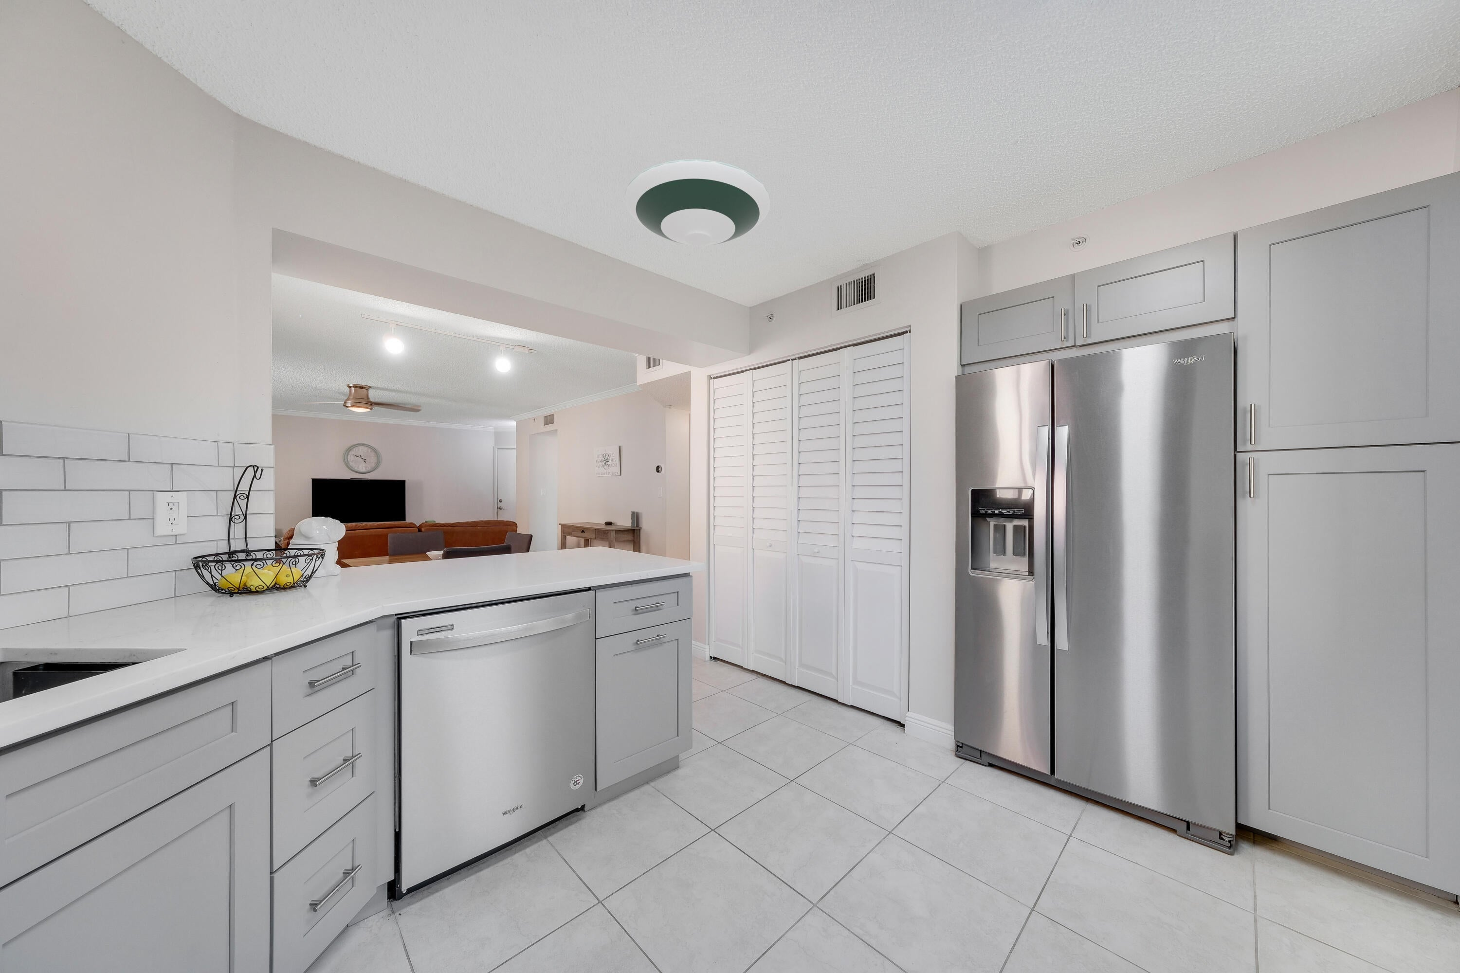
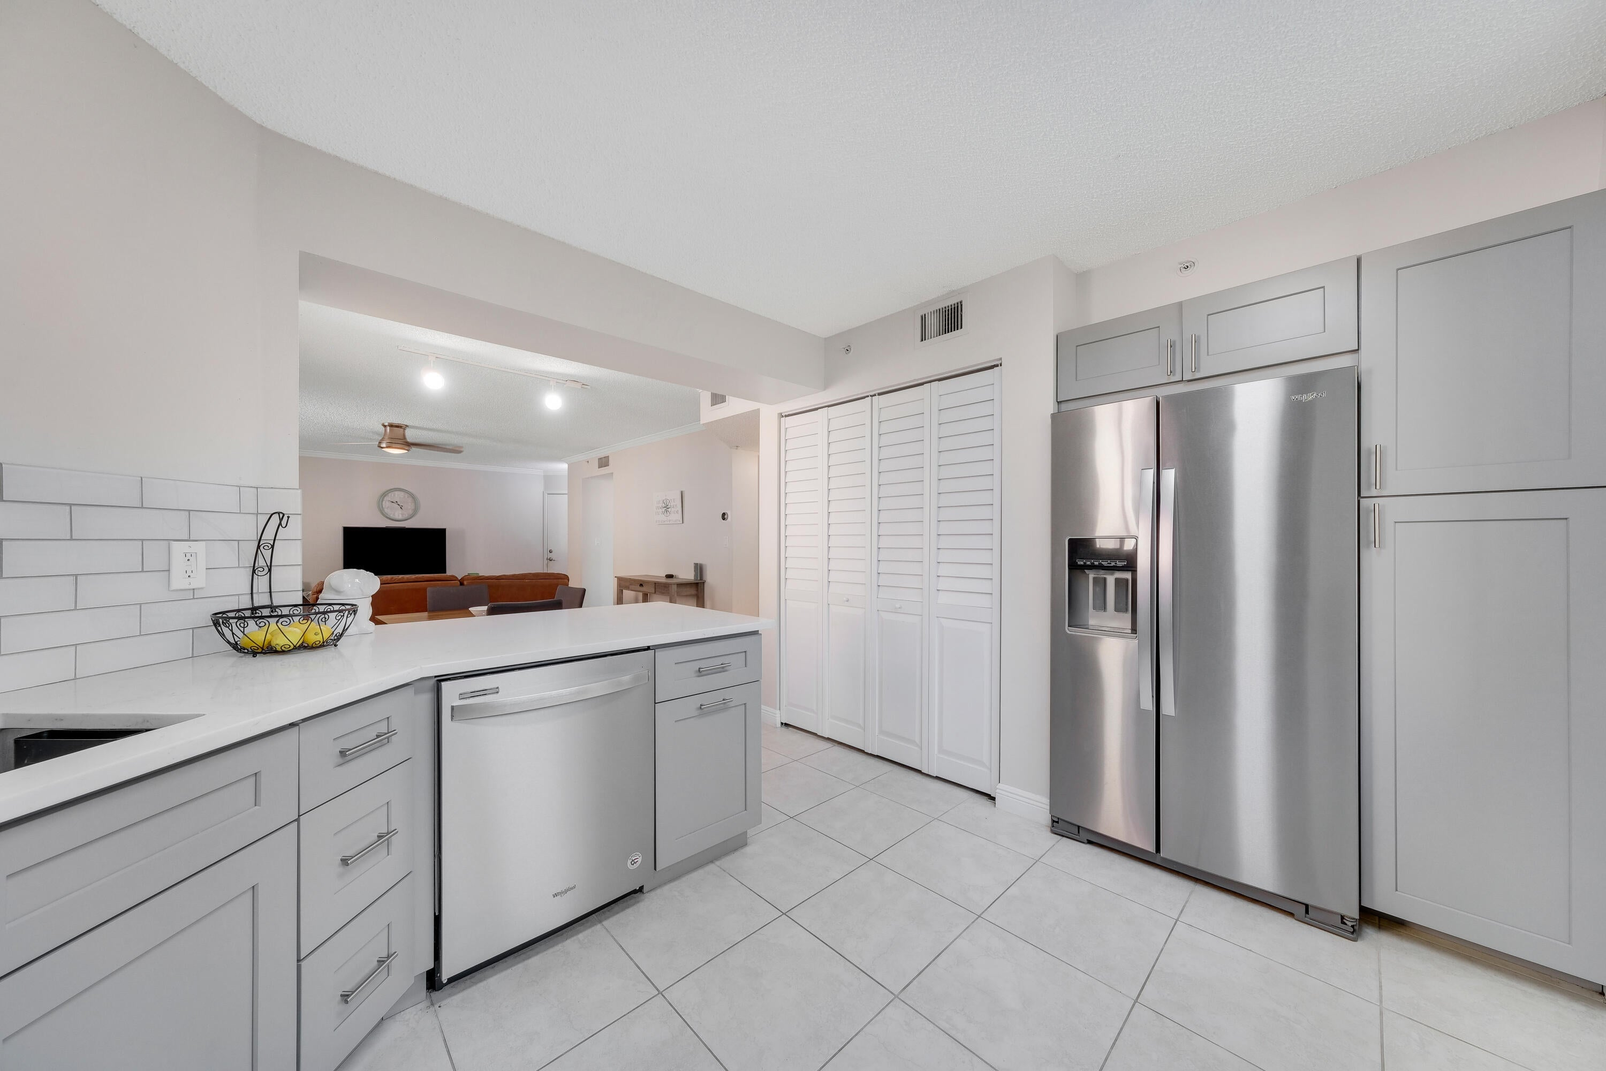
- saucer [625,159,771,247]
